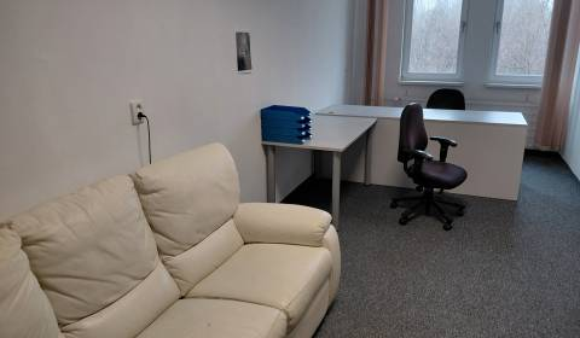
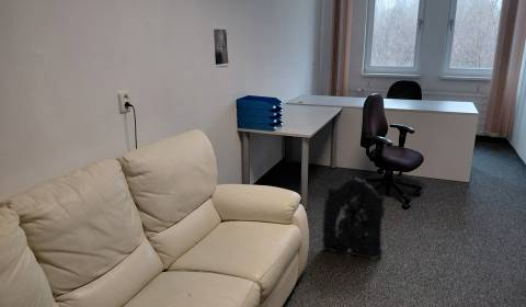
+ backpack [321,177,386,260]
